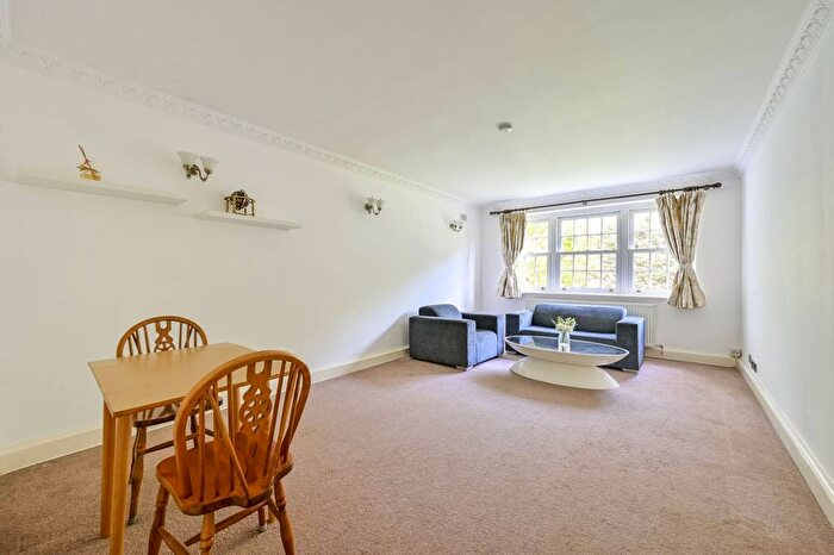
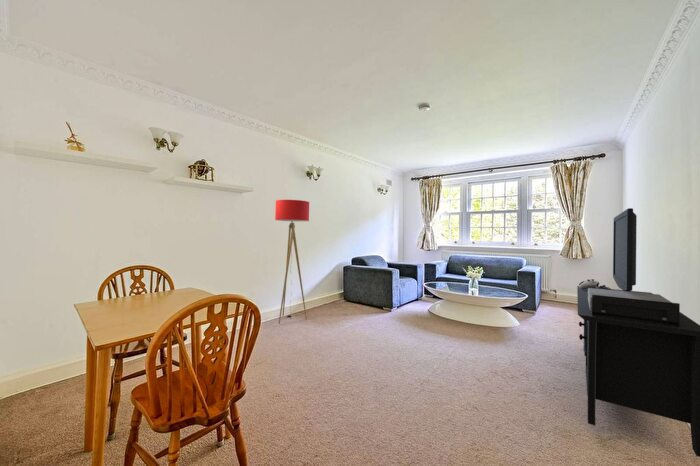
+ floor lamp [274,199,310,325]
+ media console [576,207,700,458]
